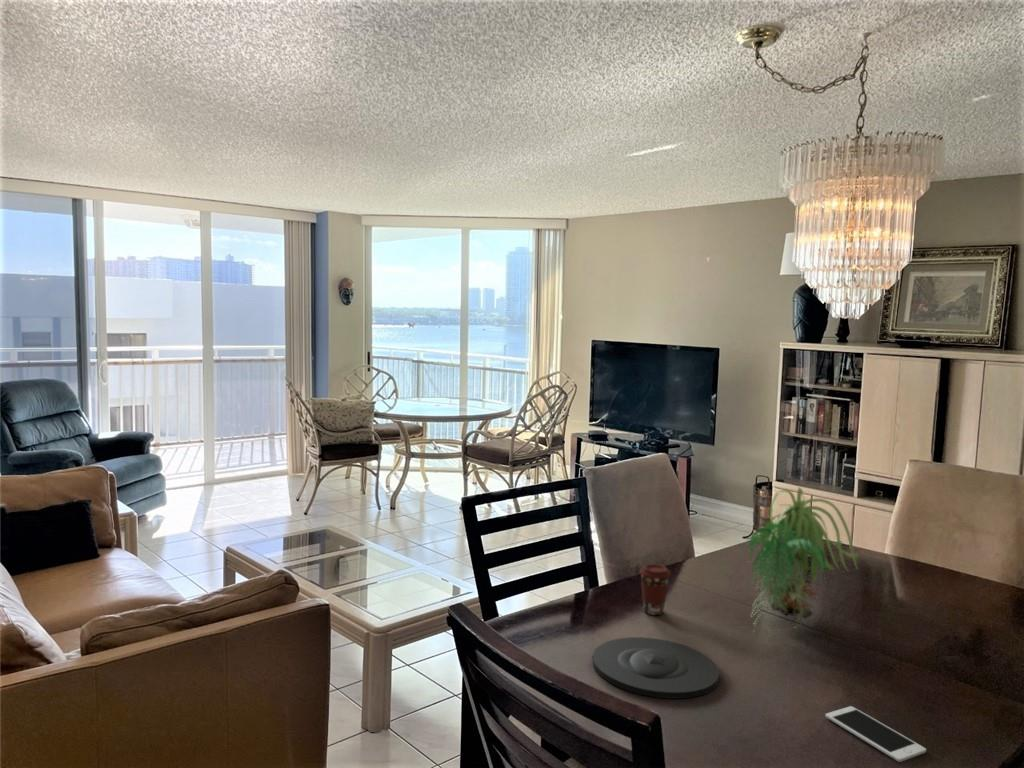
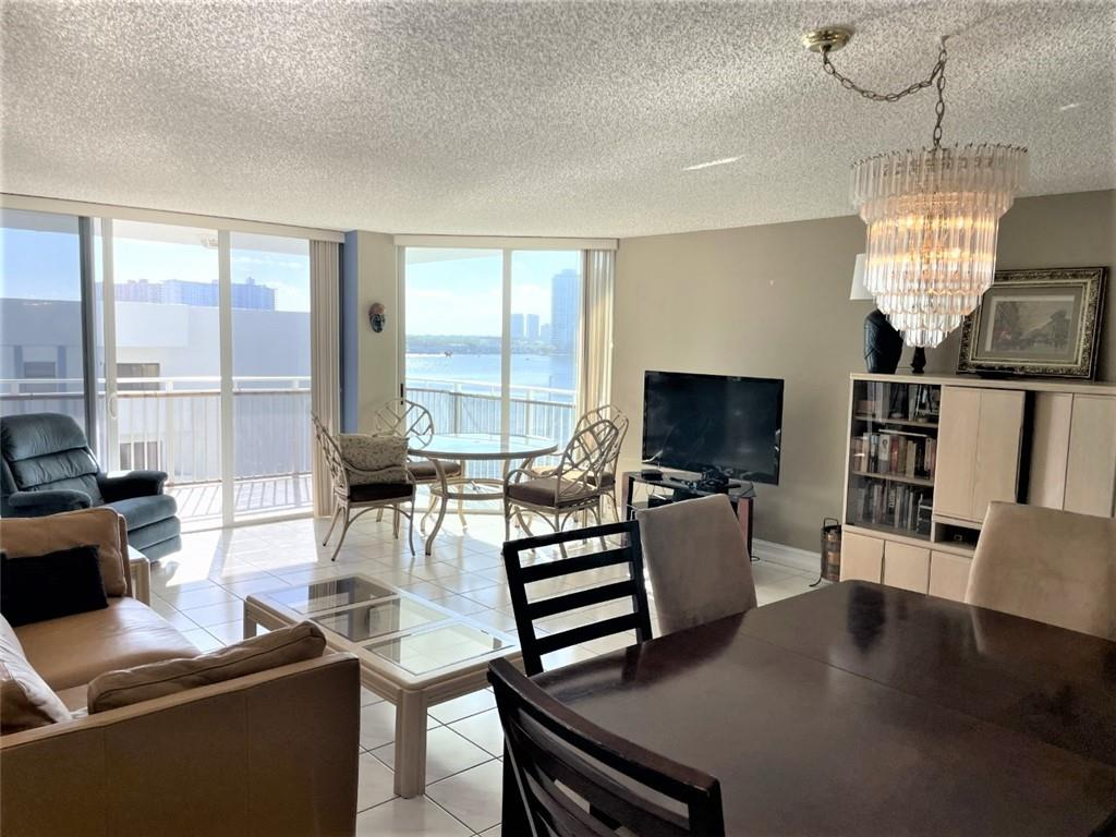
- cell phone [825,705,927,763]
- coffee cup [639,563,672,616]
- plant [744,486,860,645]
- plate [592,636,720,700]
